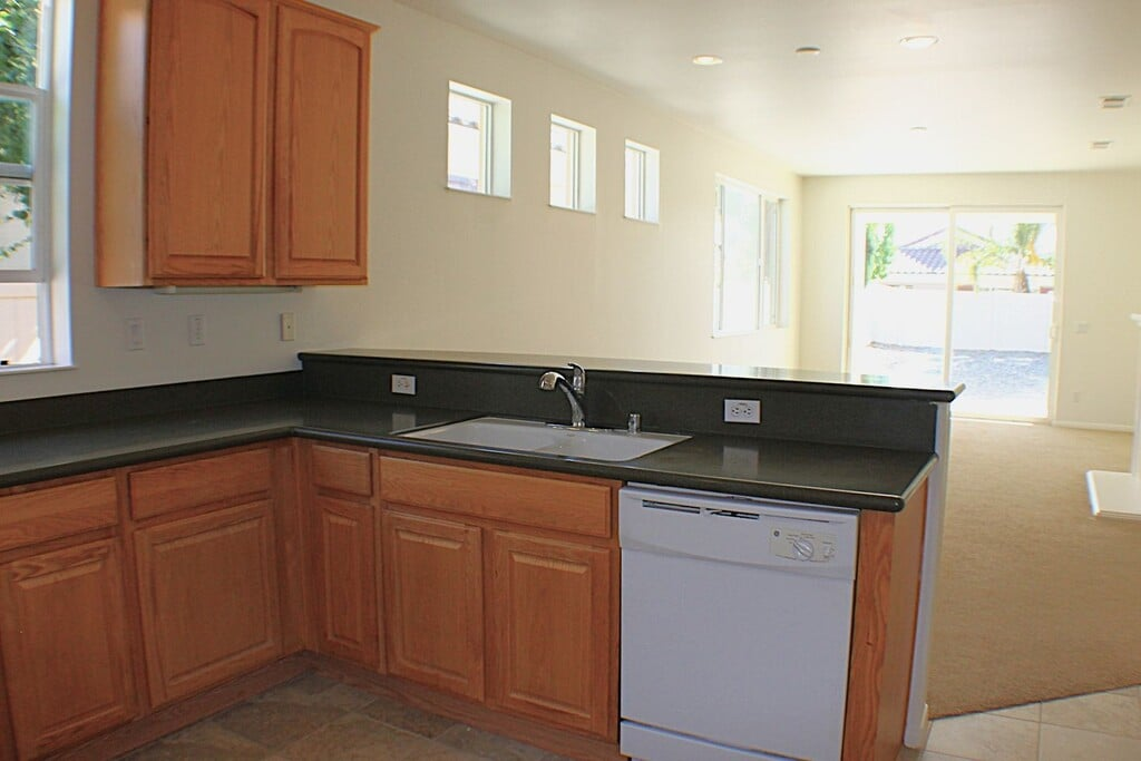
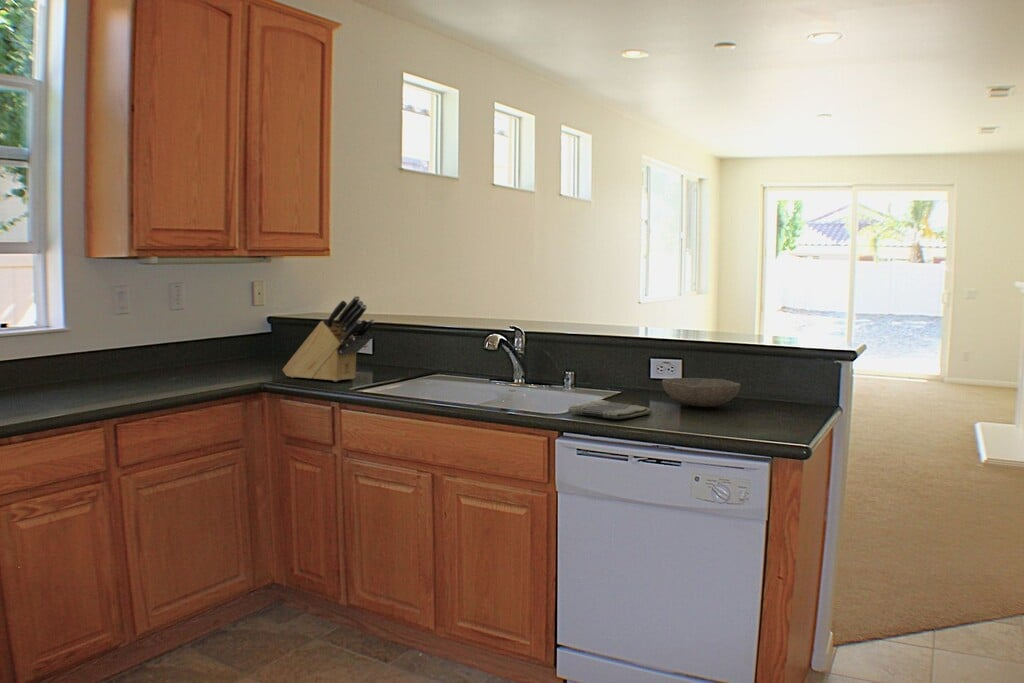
+ bowl [661,377,741,408]
+ dish towel [567,398,653,420]
+ knife block [282,295,376,382]
